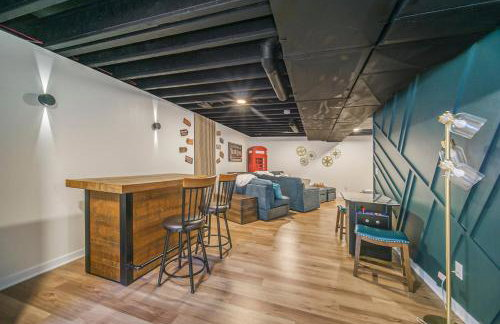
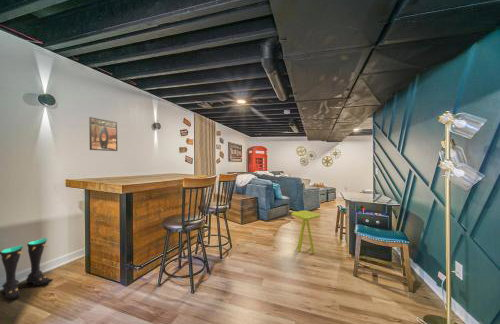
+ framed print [88,116,118,152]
+ side table [291,209,321,254]
+ boots [0,237,54,300]
